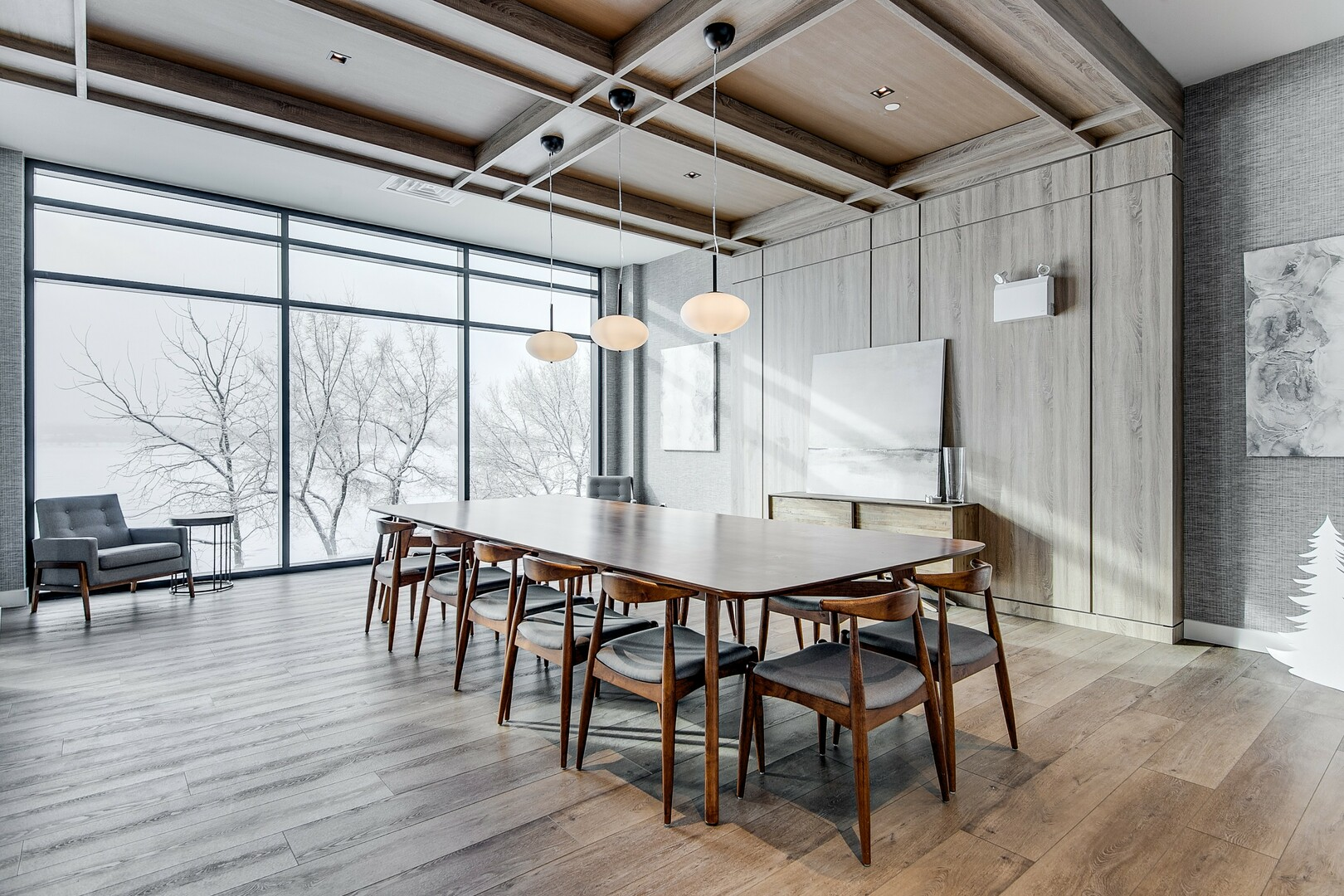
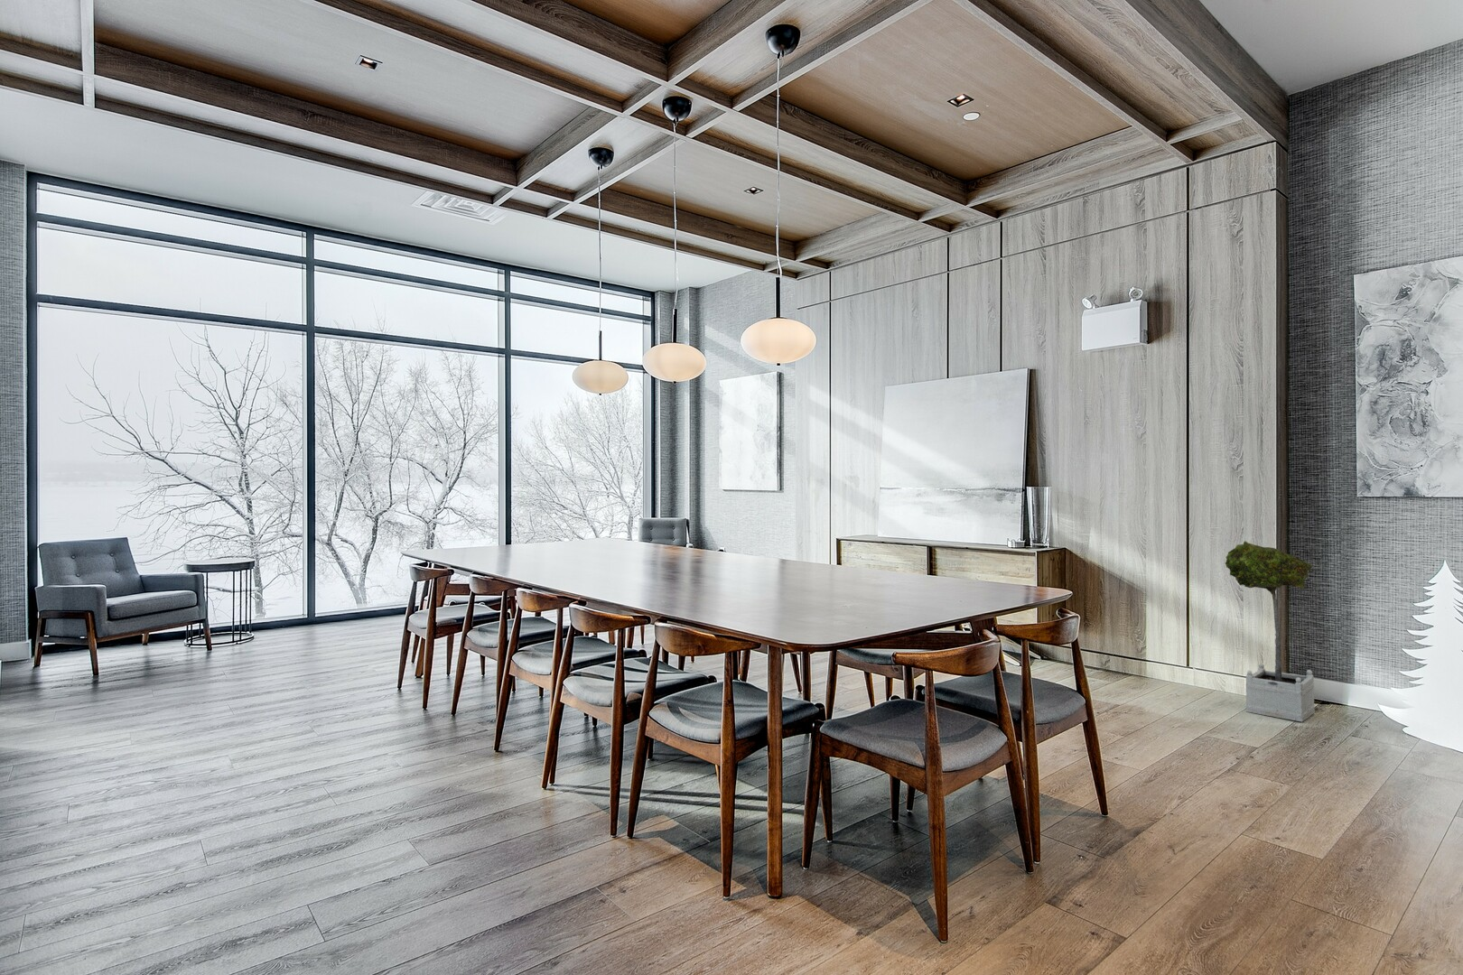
+ potted tree [1225,540,1316,724]
